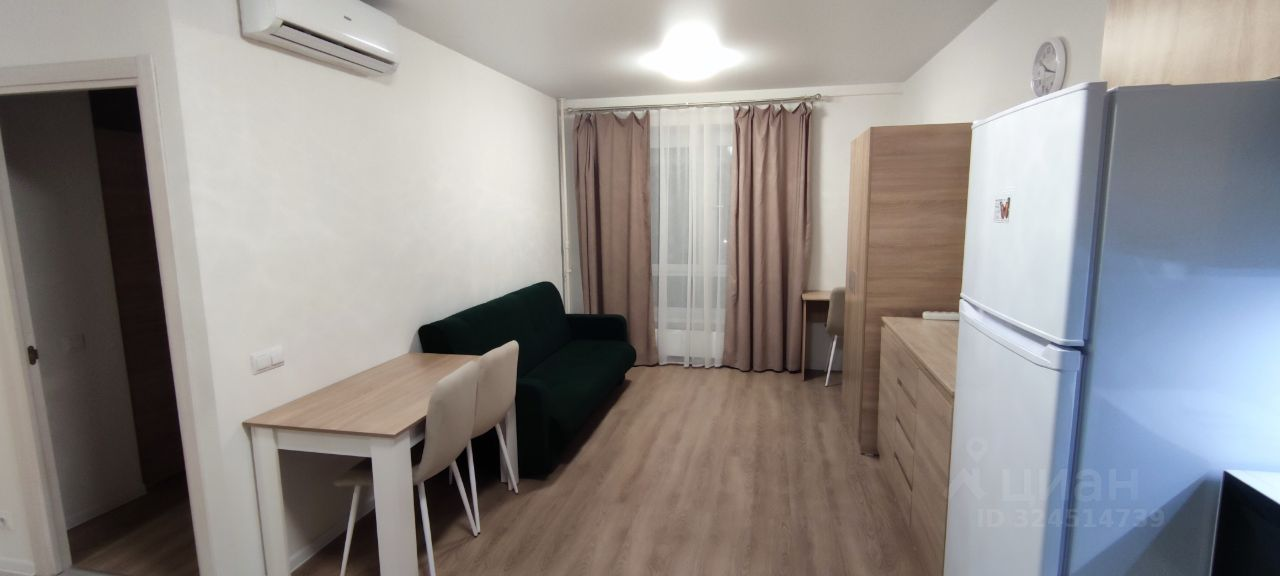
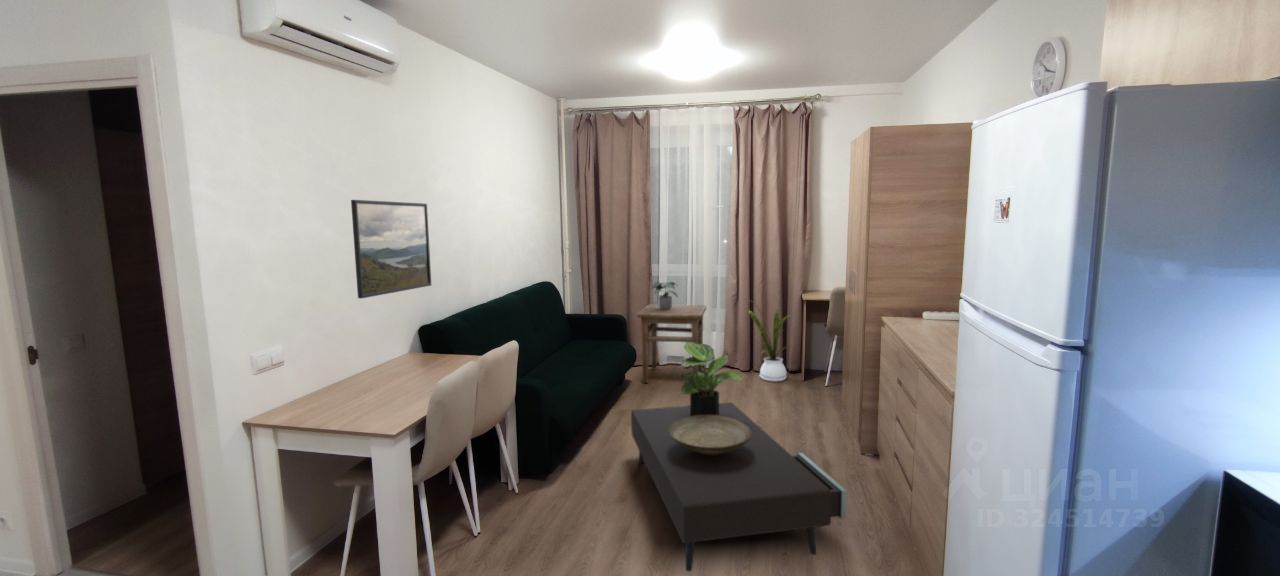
+ side table [636,303,707,384]
+ potted plant [650,280,679,310]
+ house plant [745,298,798,383]
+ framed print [350,199,432,300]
+ potted plant [679,341,746,416]
+ coffee table [630,402,848,572]
+ decorative bowl [668,415,752,456]
